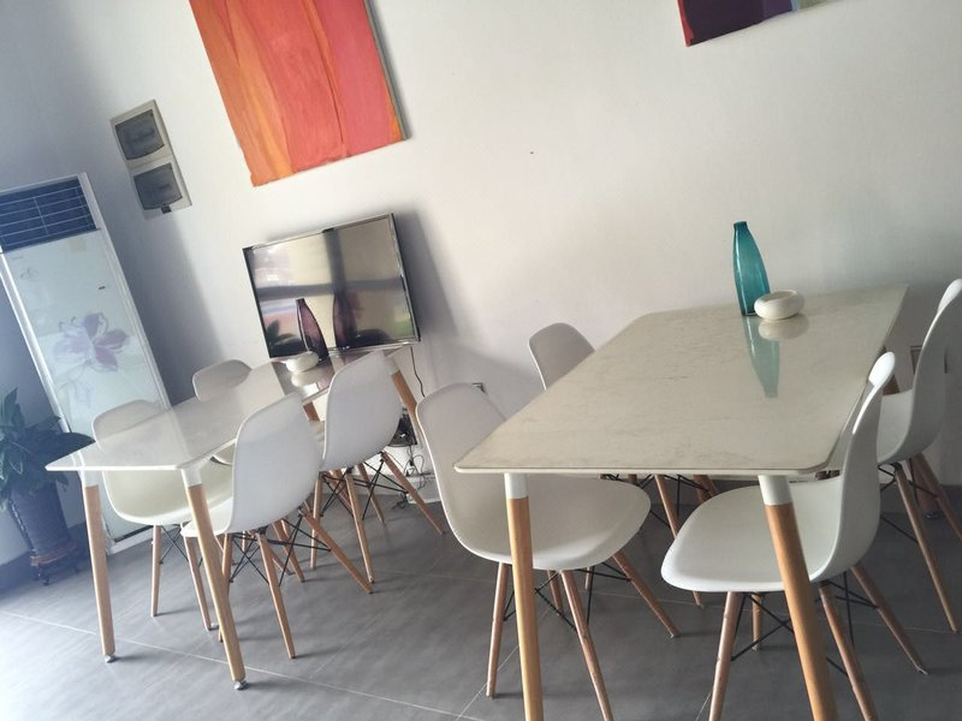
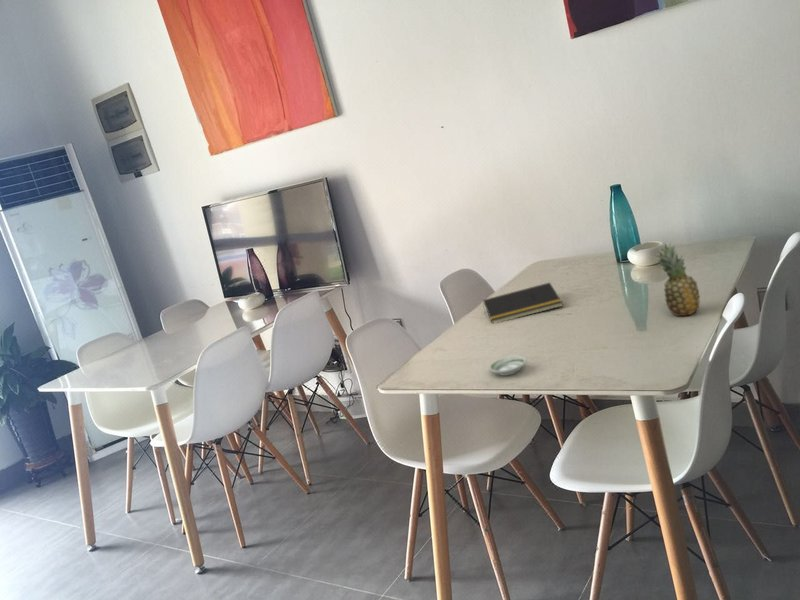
+ saucer [488,355,527,377]
+ notepad [482,281,564,324]
+ fruit [654,242,701,317]
